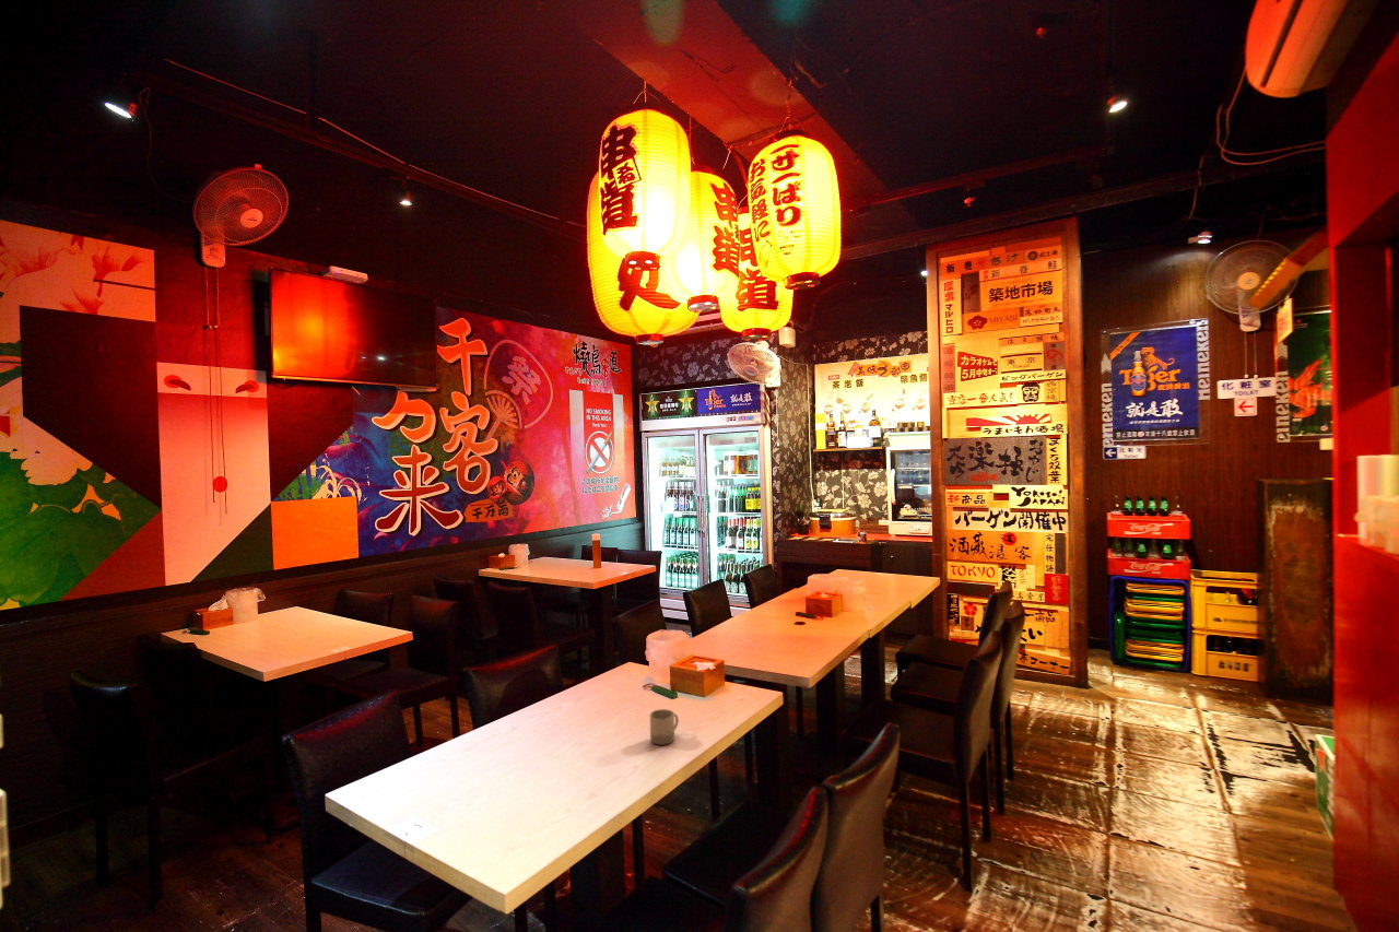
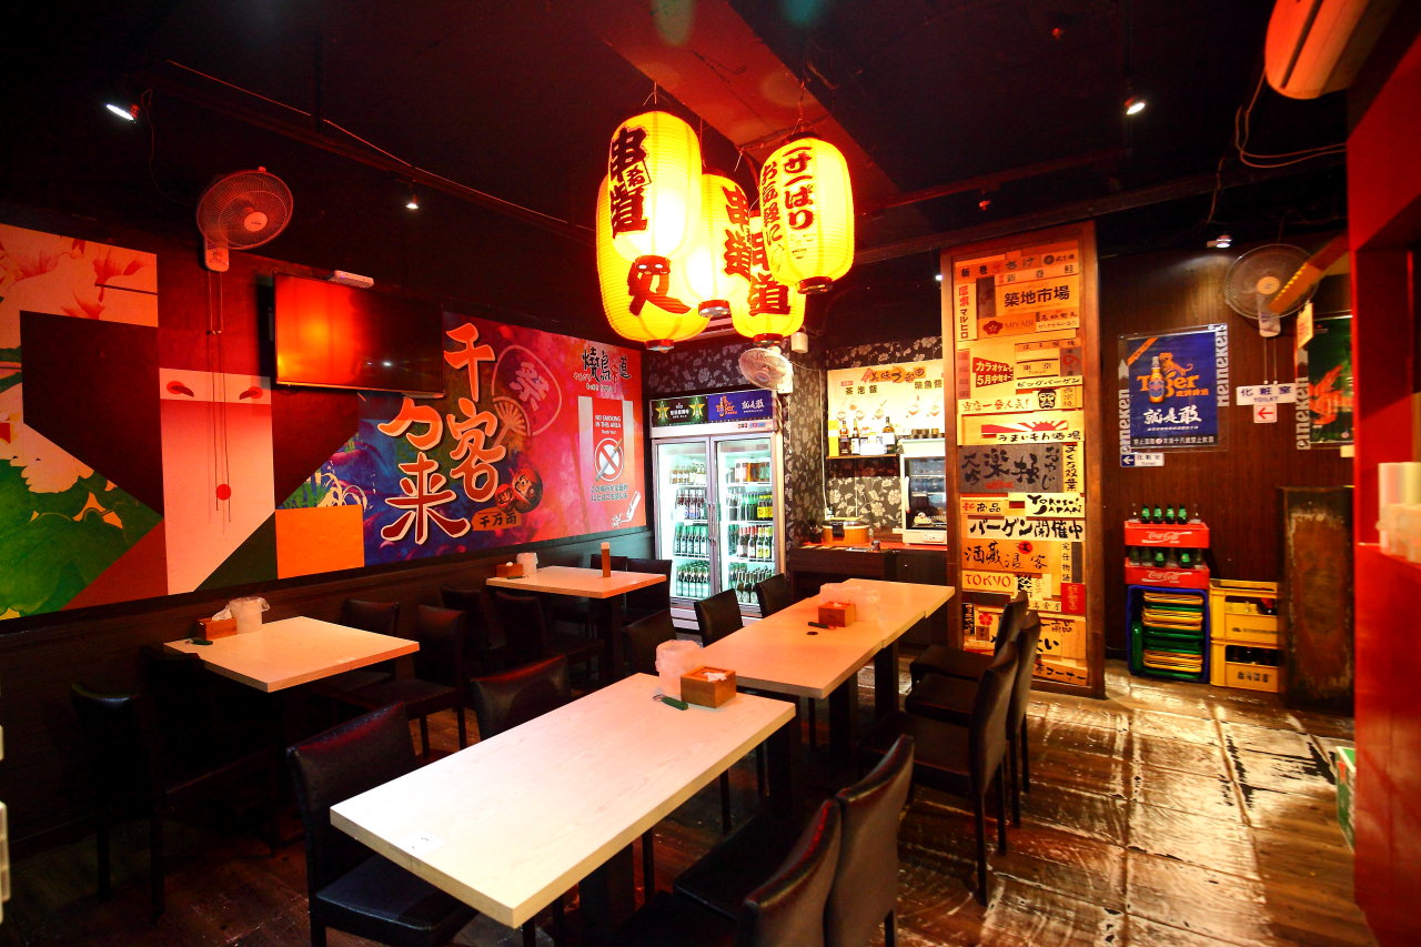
- cup [649,708,680,746]
